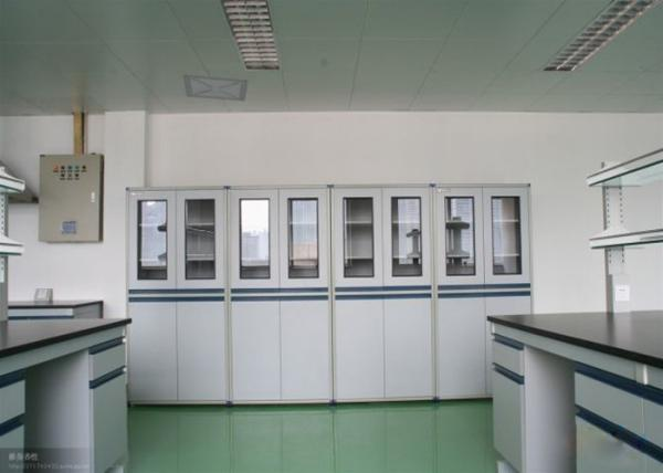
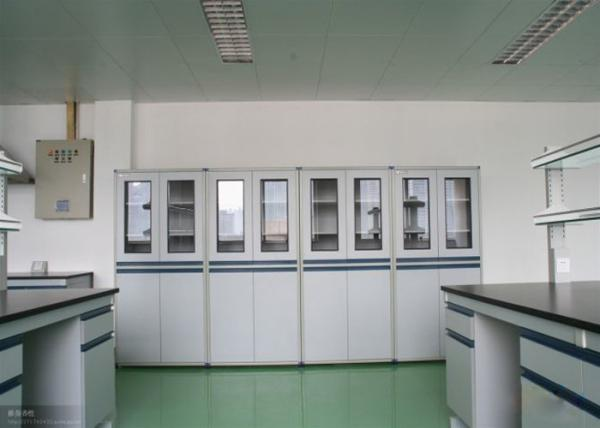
- ceiling vent [181,73,250,102]
